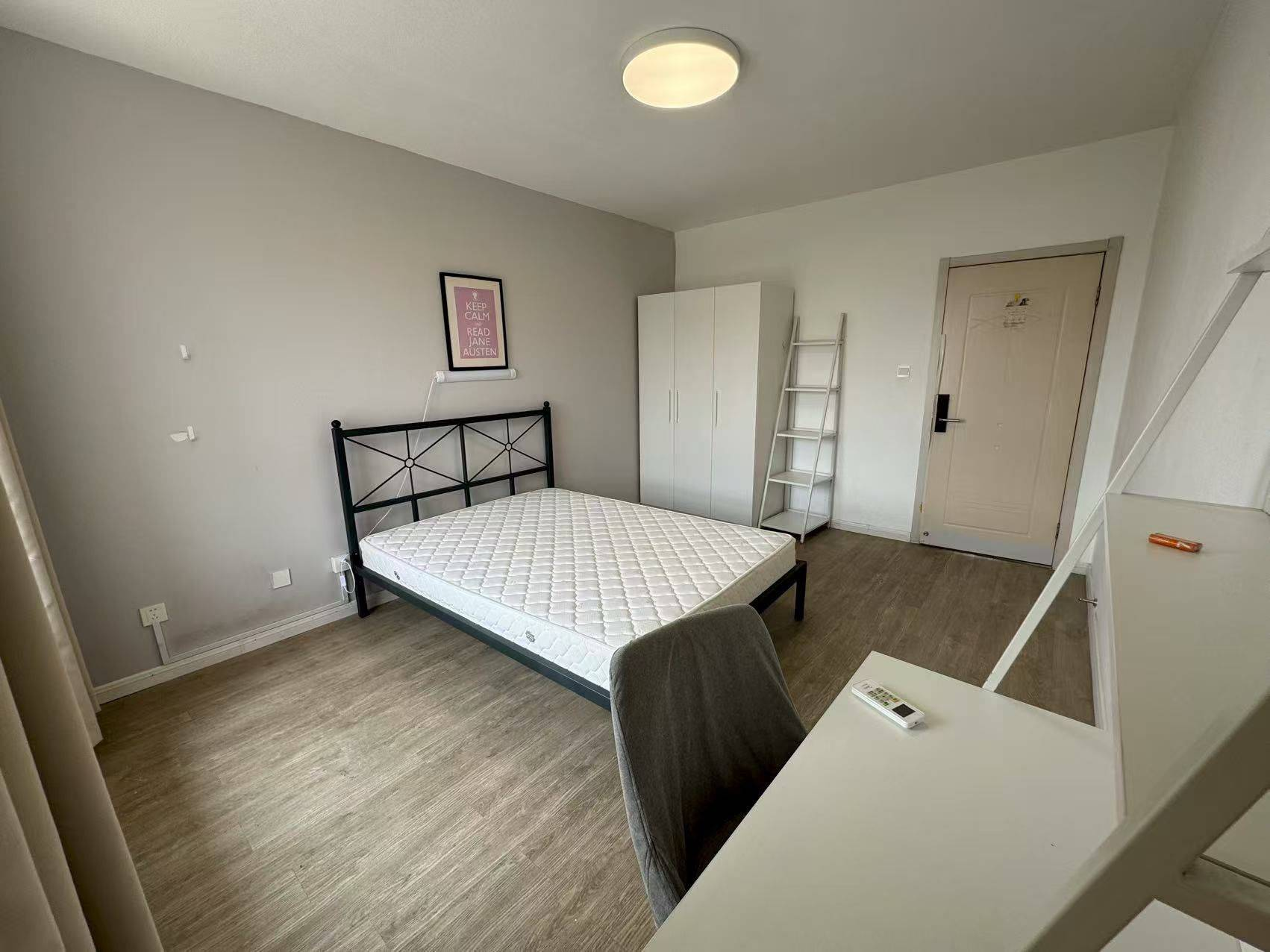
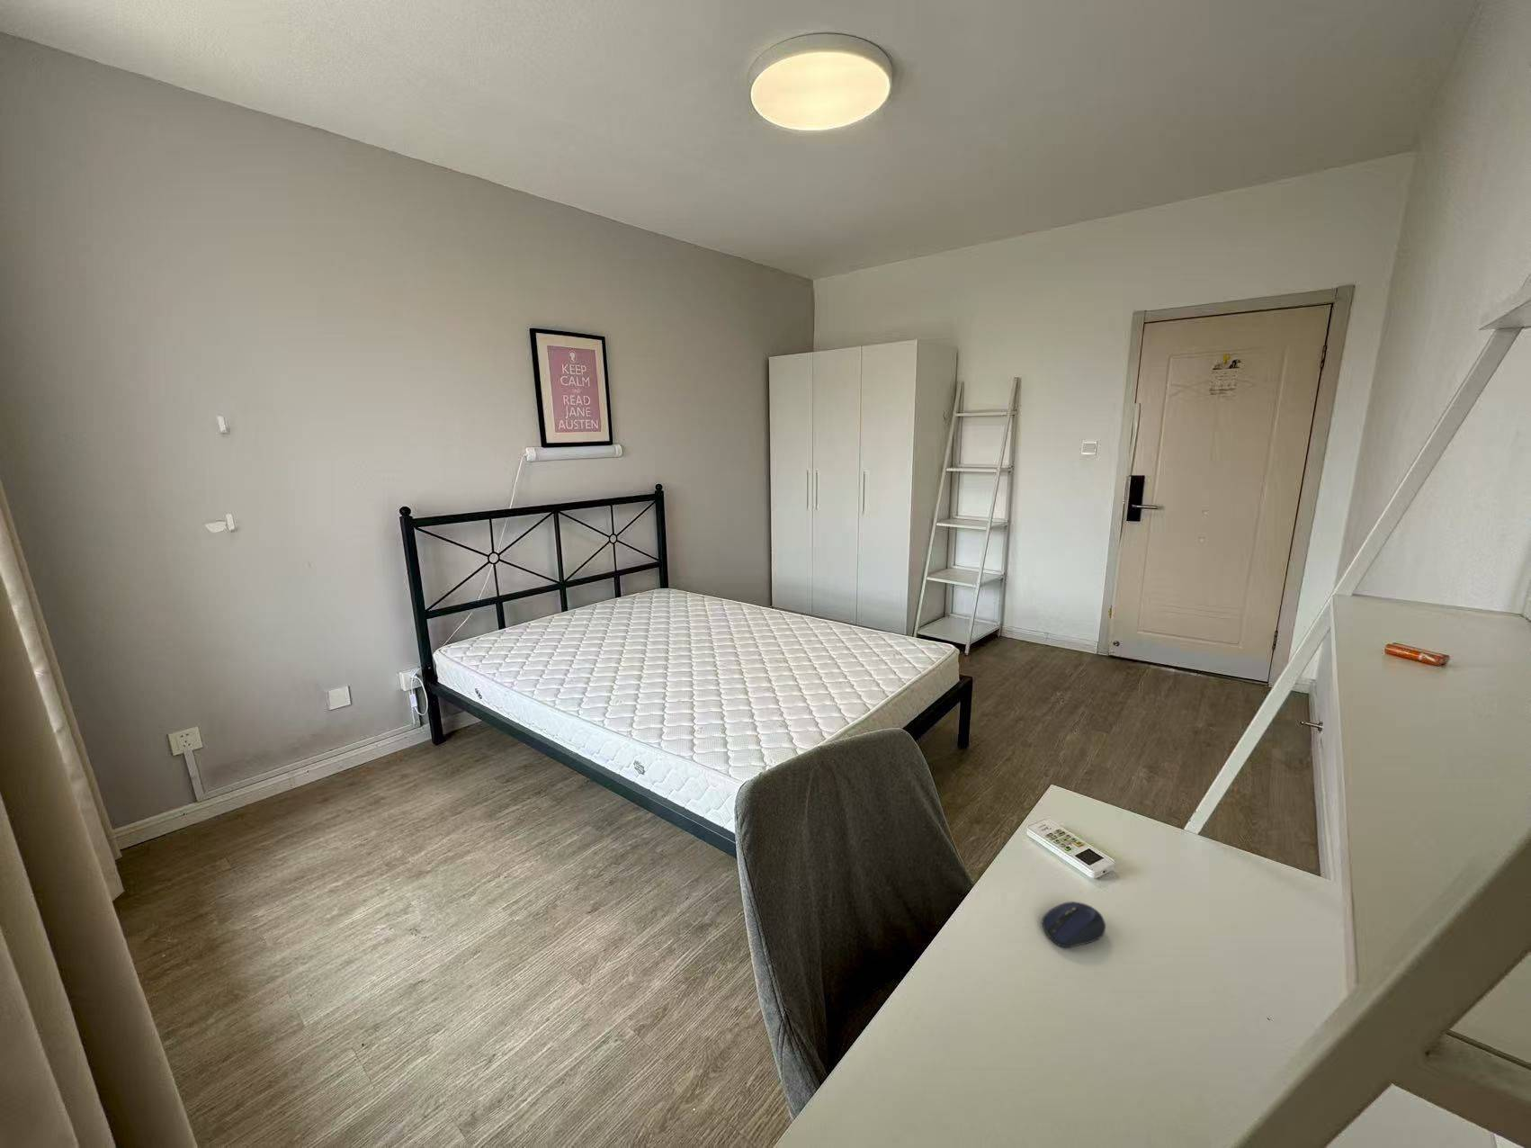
+ computer mouse [1040,902,1107,949]
